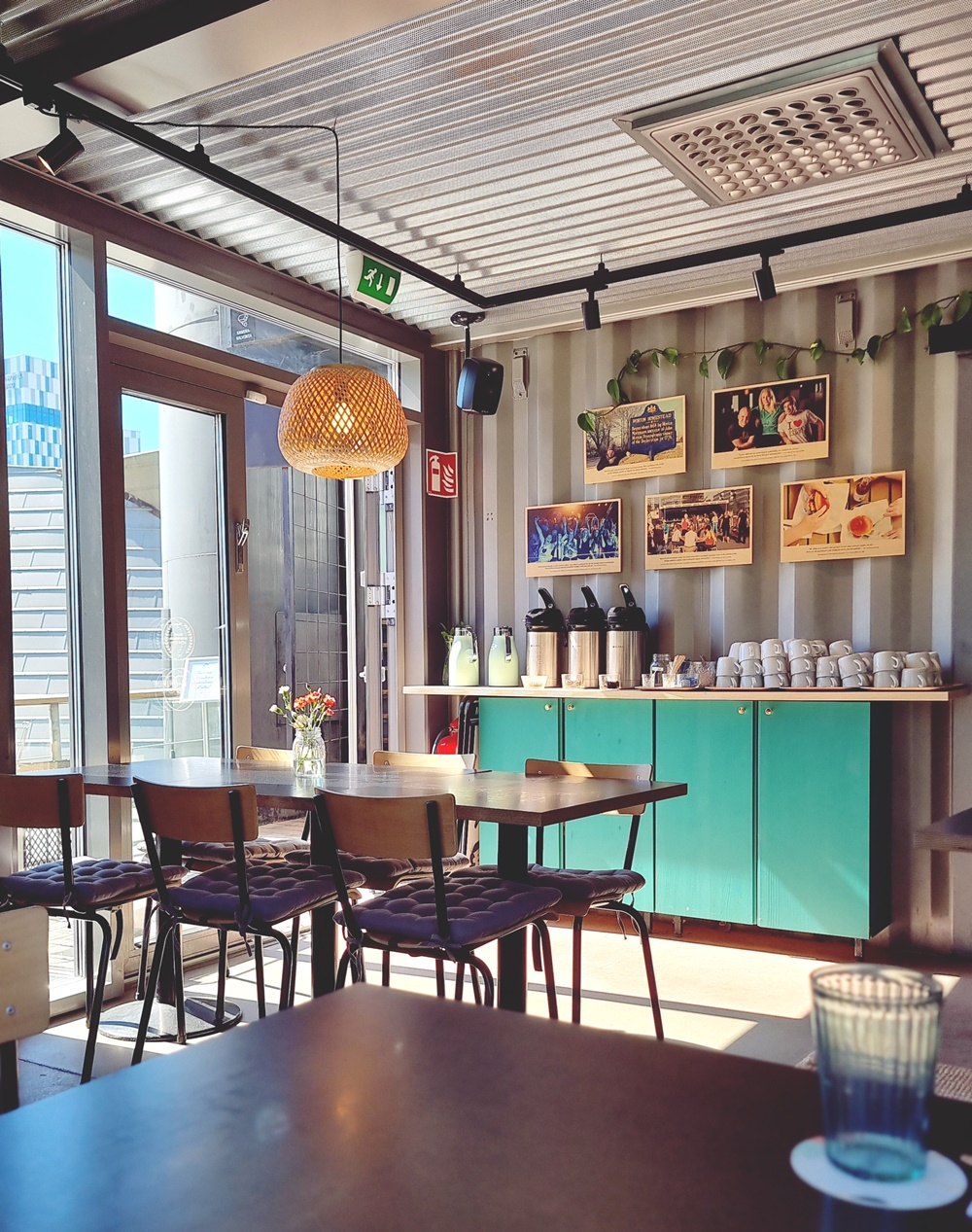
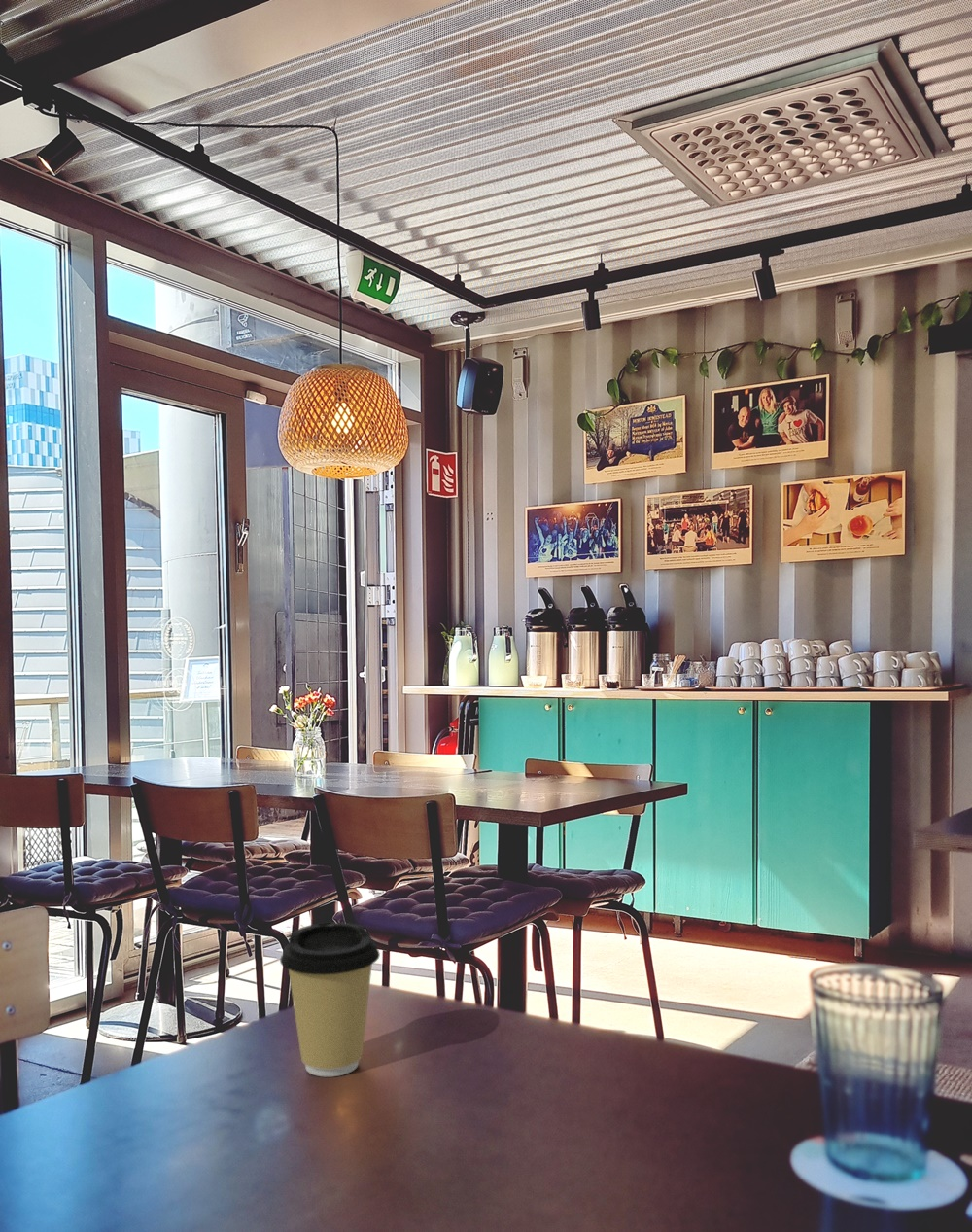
+ coffee cup [279,922,381,1077]
